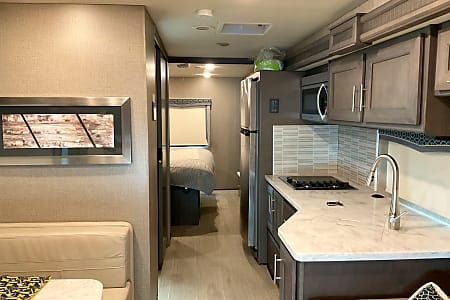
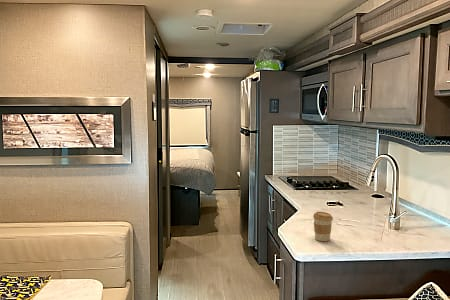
+ coffee cup [312,211,334,242]
